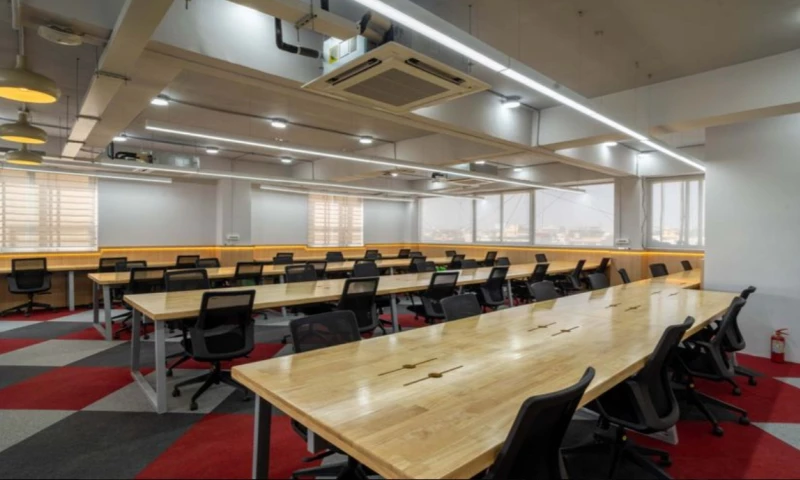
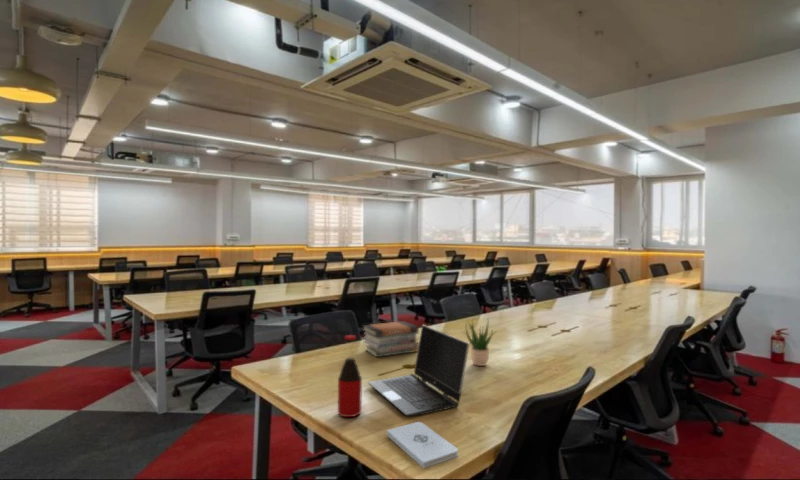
+ bottle [337,334,363,418]
+ potted plant [465,317,496,367]
+ notepad [386,421,459,469]
+ book stack [361,320,420,358]
+ laptop computer [367,324,470,417]
